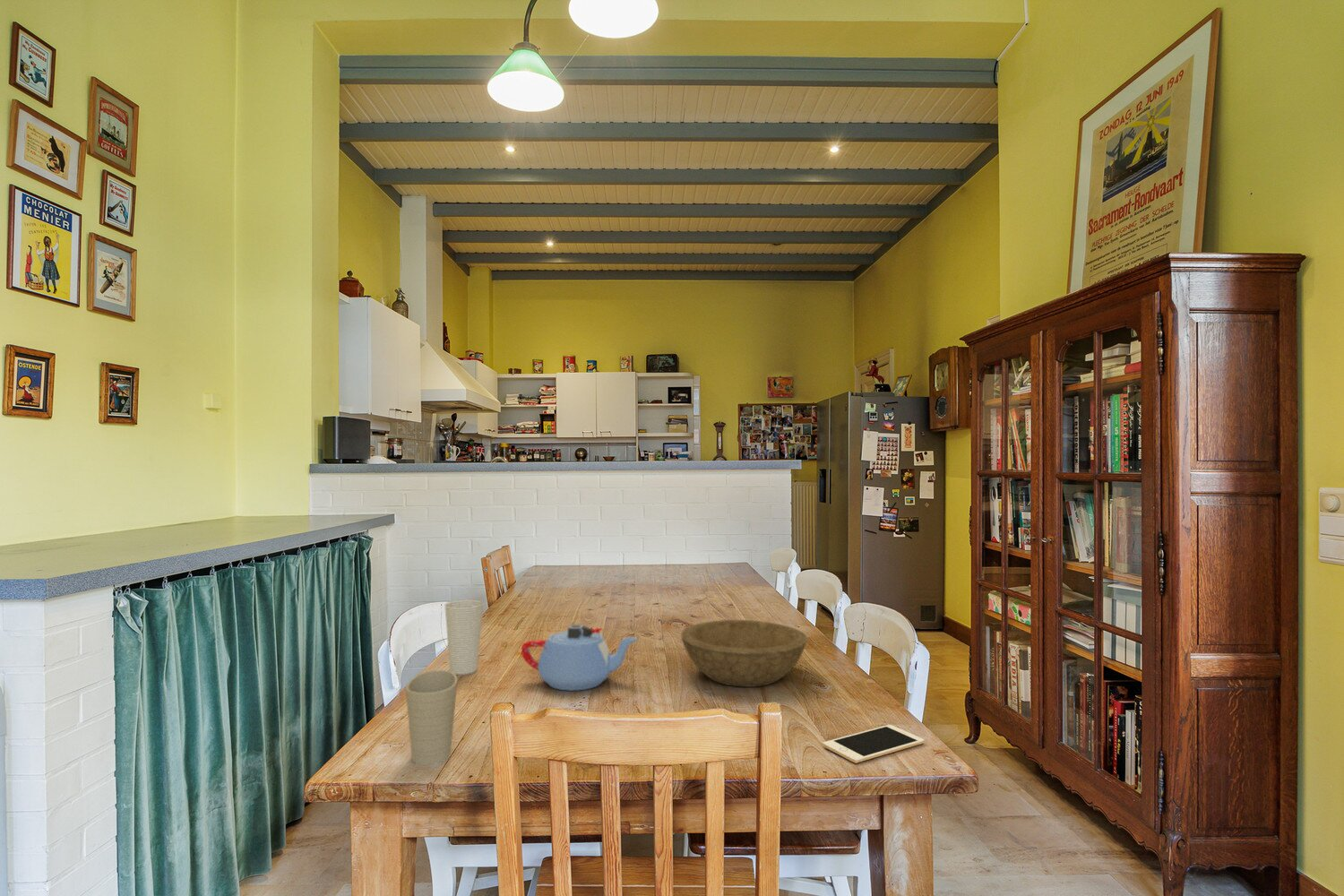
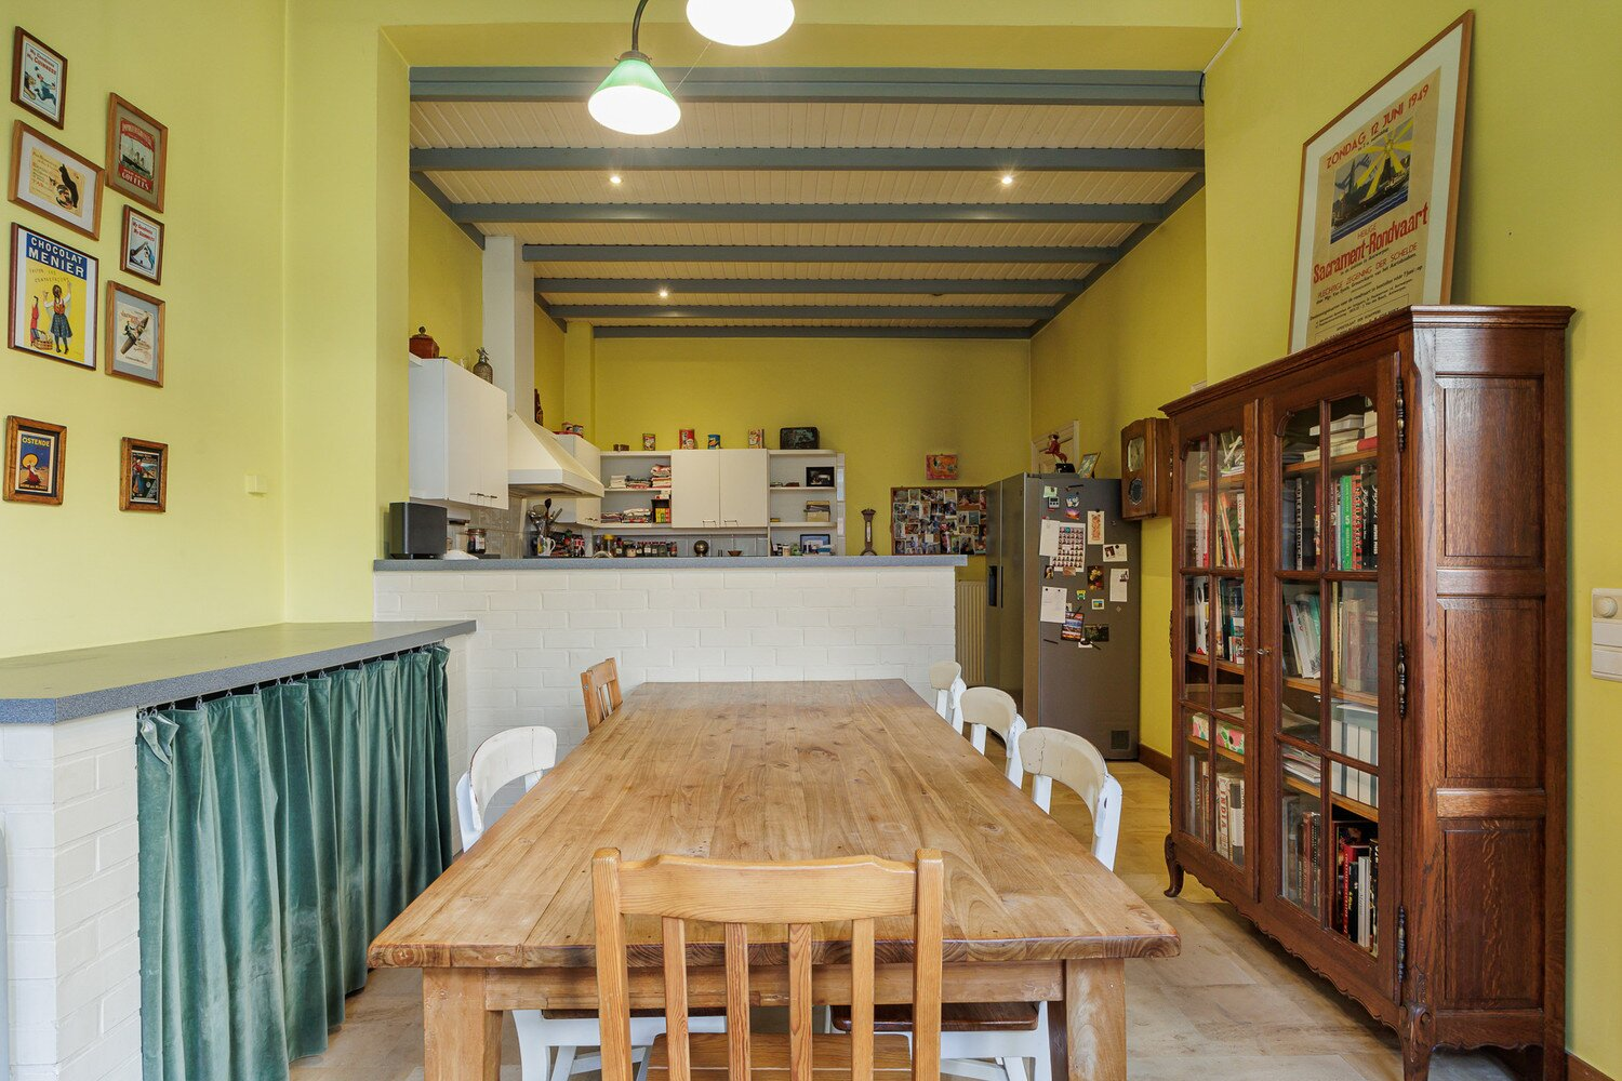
- cup [405,669,459,766]
- bowl [680,619,808,688]
- cup [444,599,484,676]
- cell phone [823,724,926,764]
- teapot [521,624,638,692]
